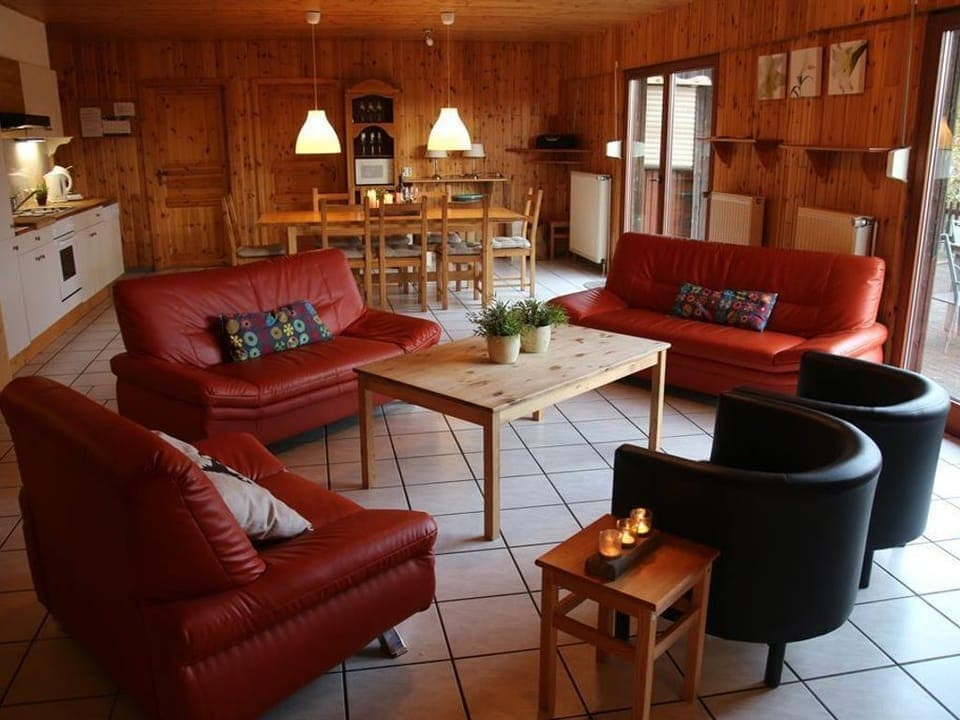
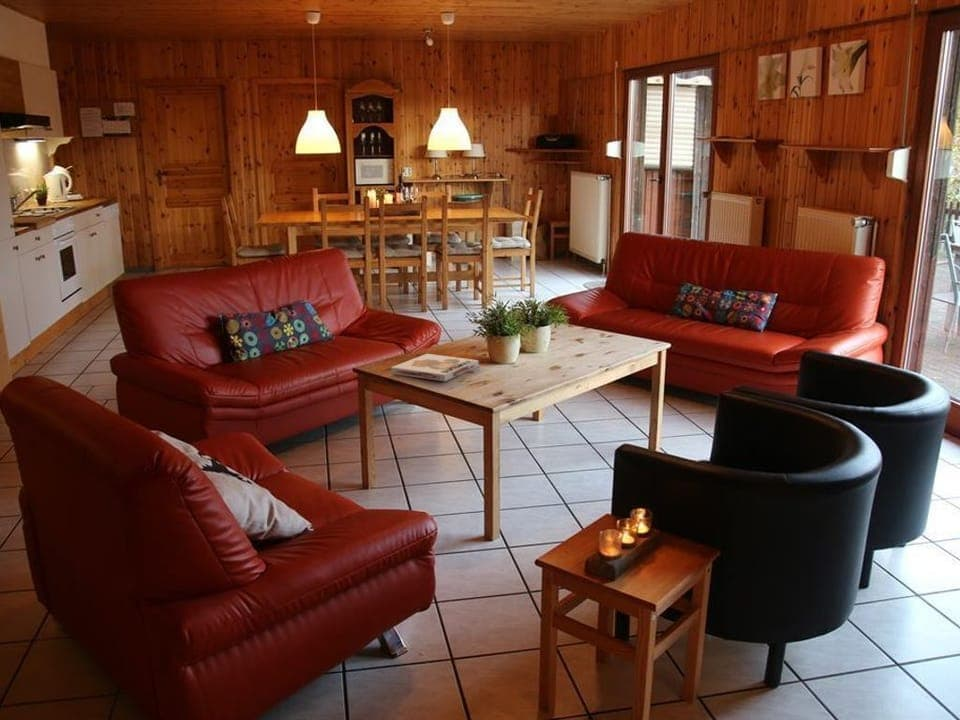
+ board game [390,353,479,382]
